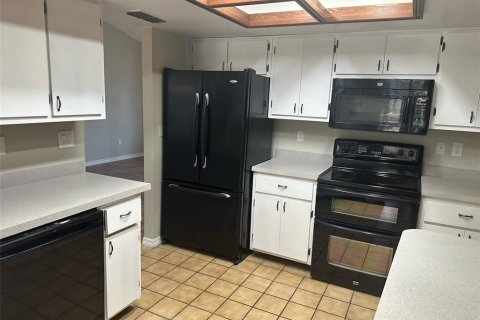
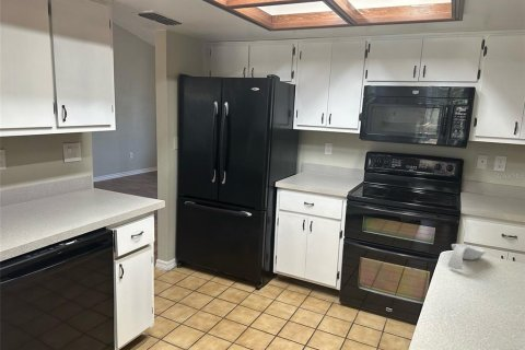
+ spoon rest [447,243,487,271]
